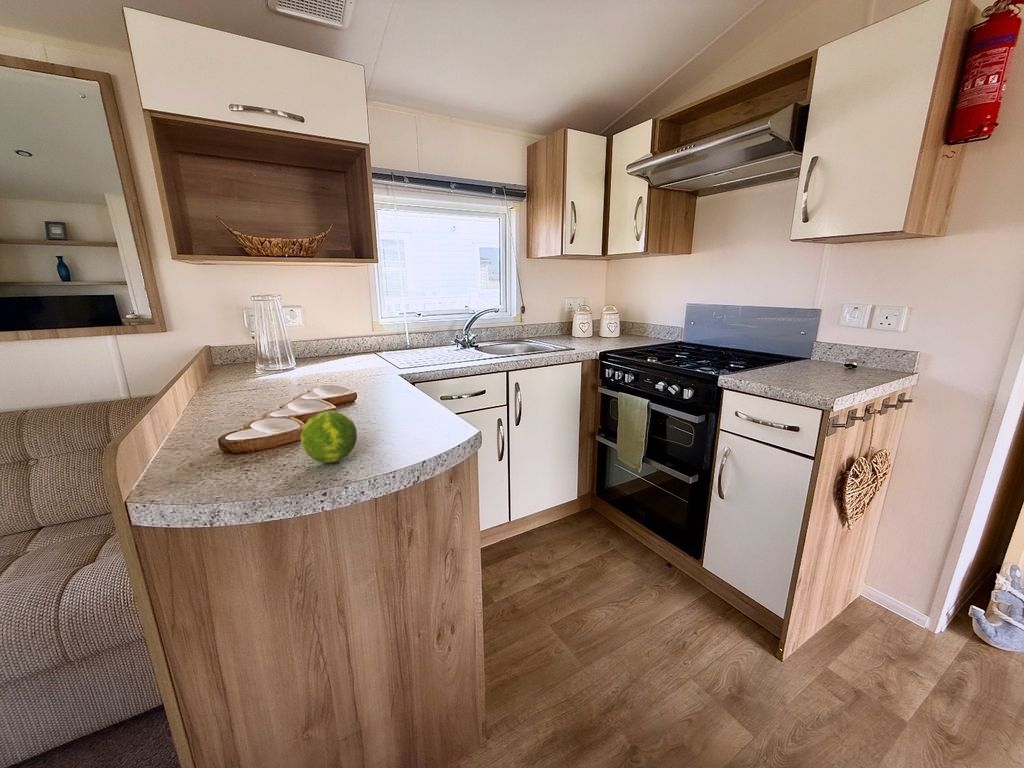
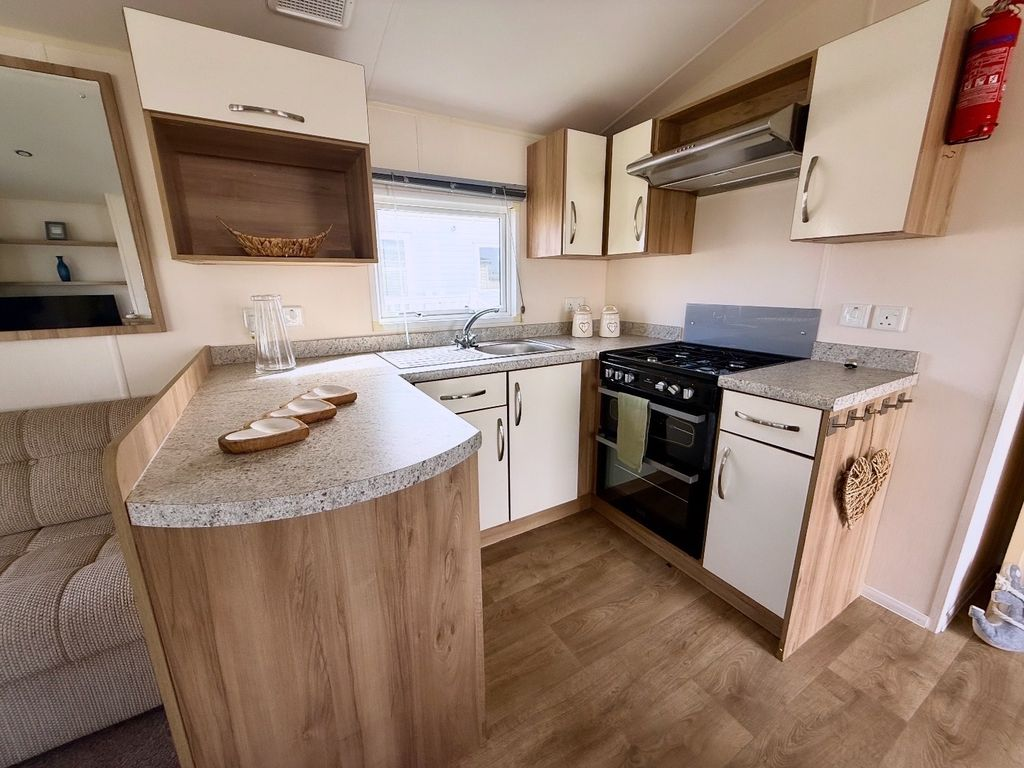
- fruit [300,409,358,464]
